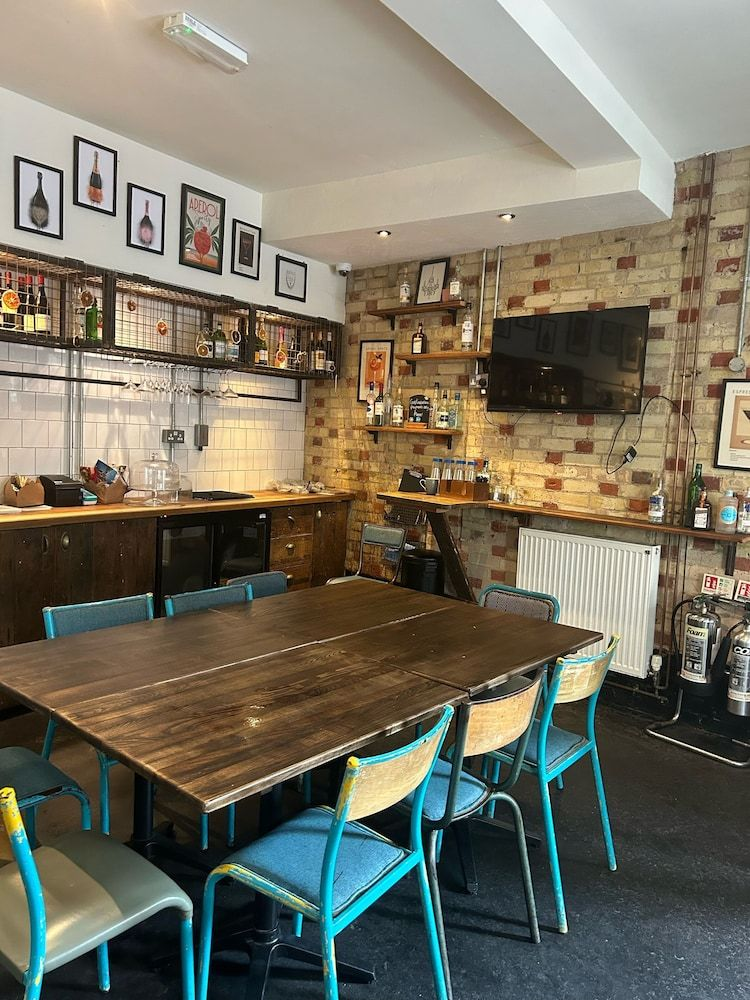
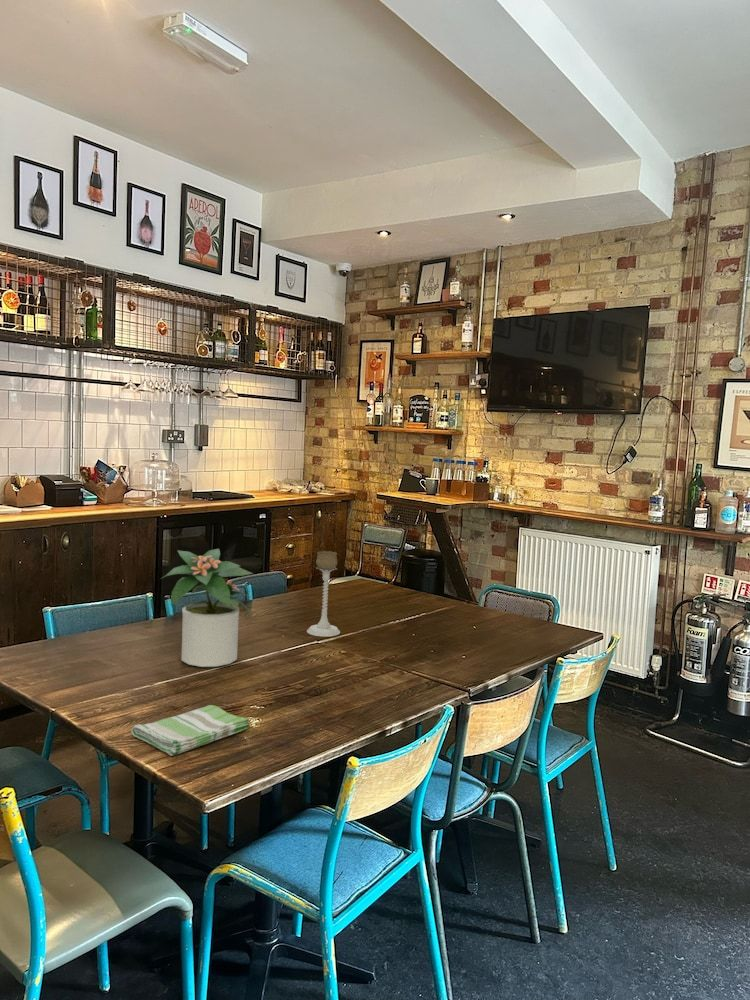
+ candle holder [306,550,341,638]
+ dish towel [130,704,251,757]
+ potted plant [160,548,257,668]
